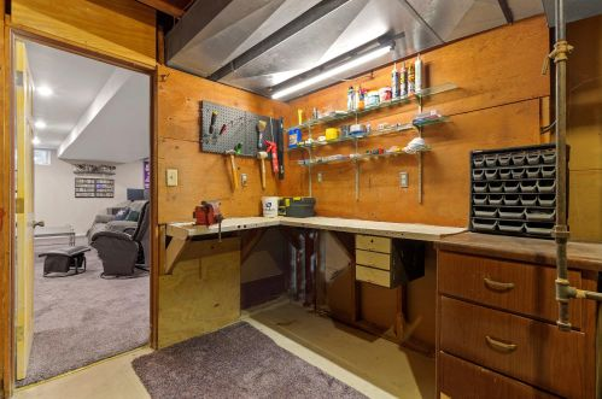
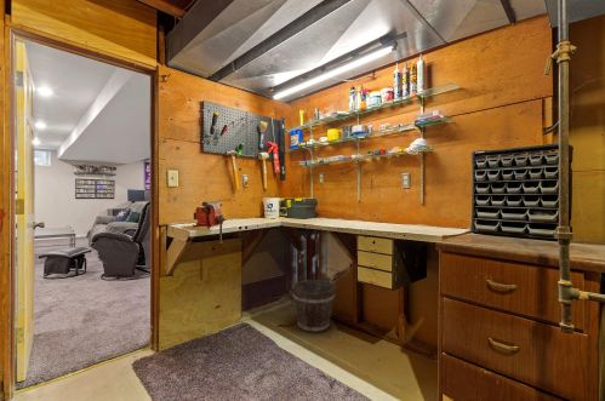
+ bucket [291,275,337,333]
